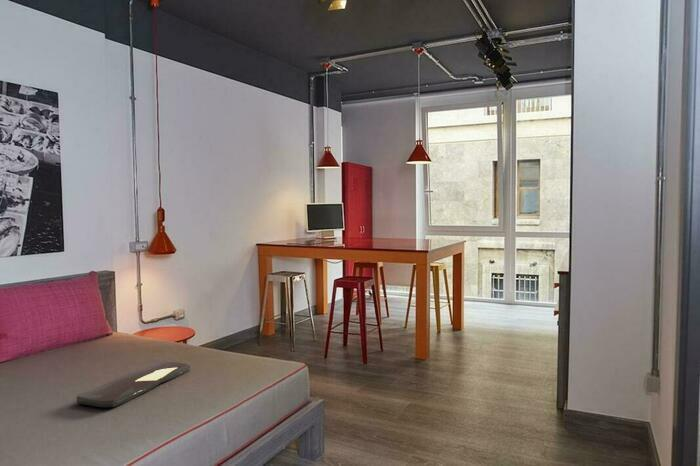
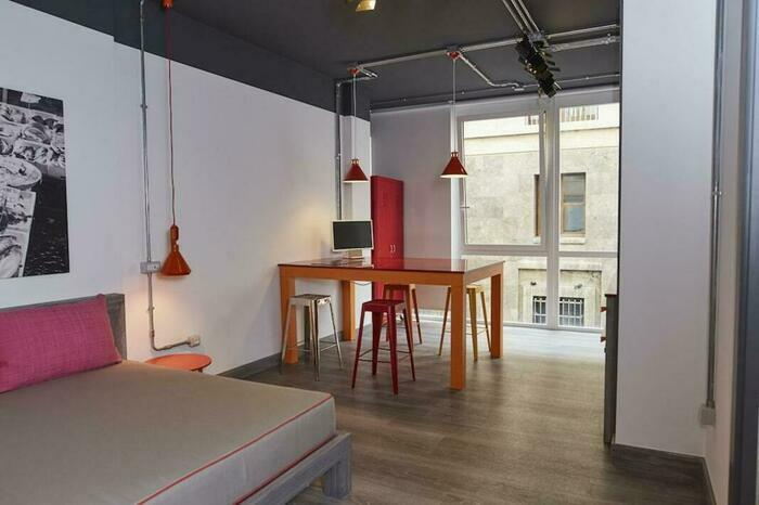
- serving tray [76,360,191,408]
